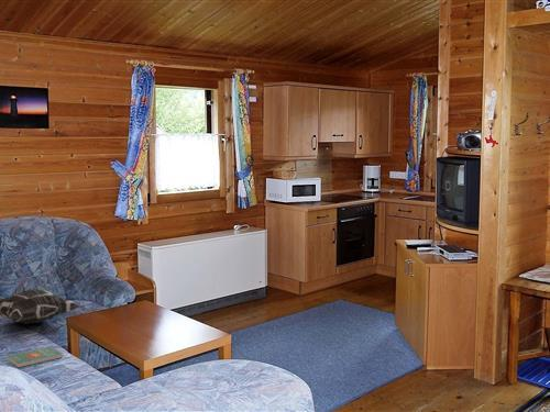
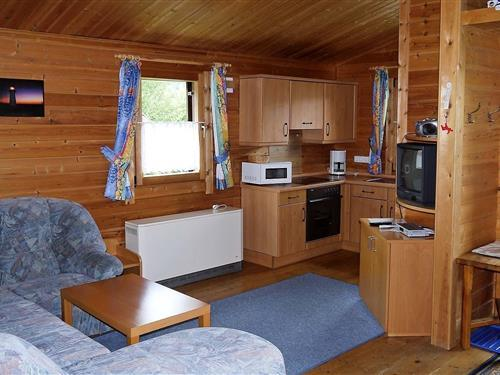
- book [6,346,64,368]
- decorative pillow [0,288,81,325]
